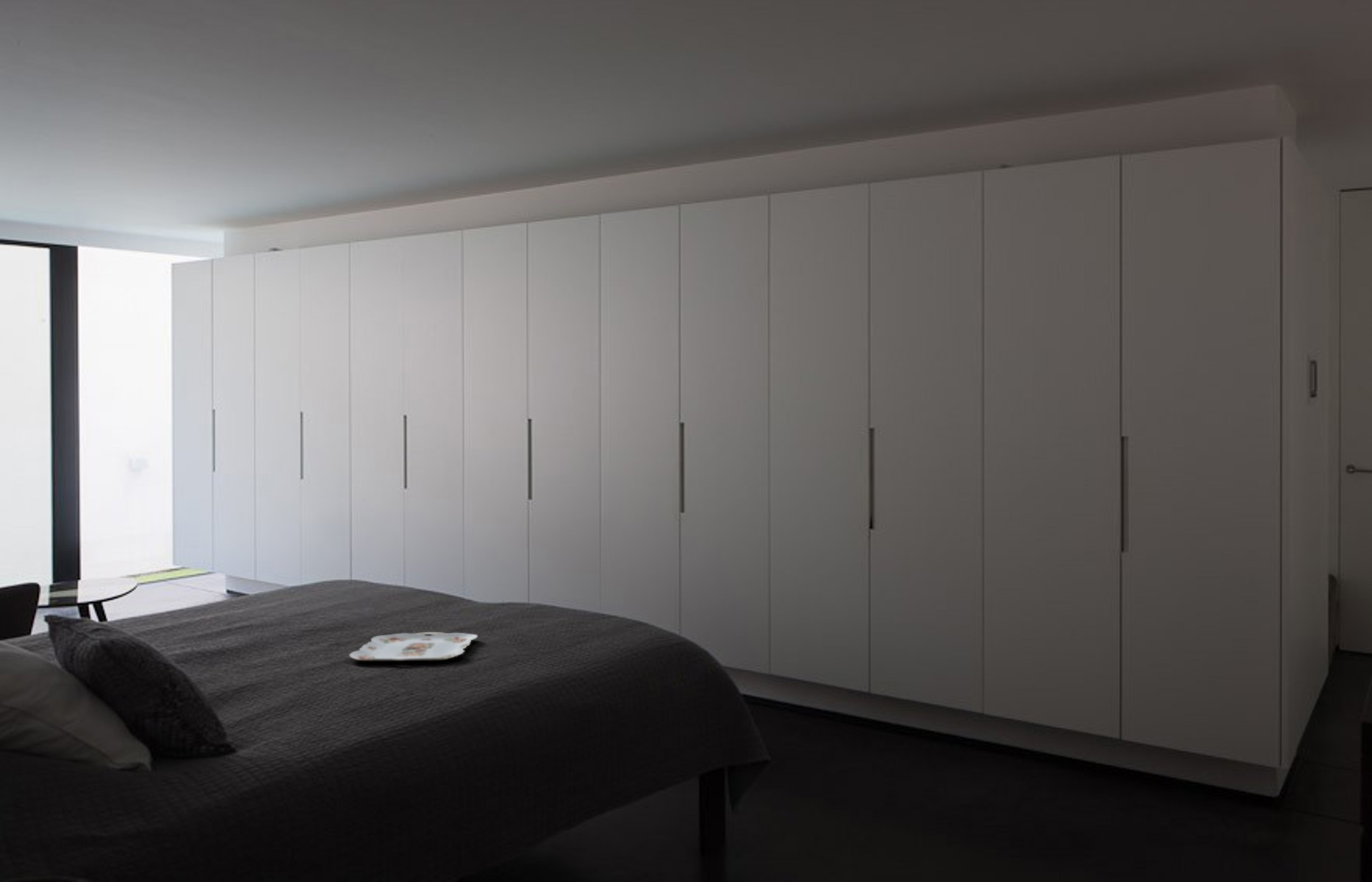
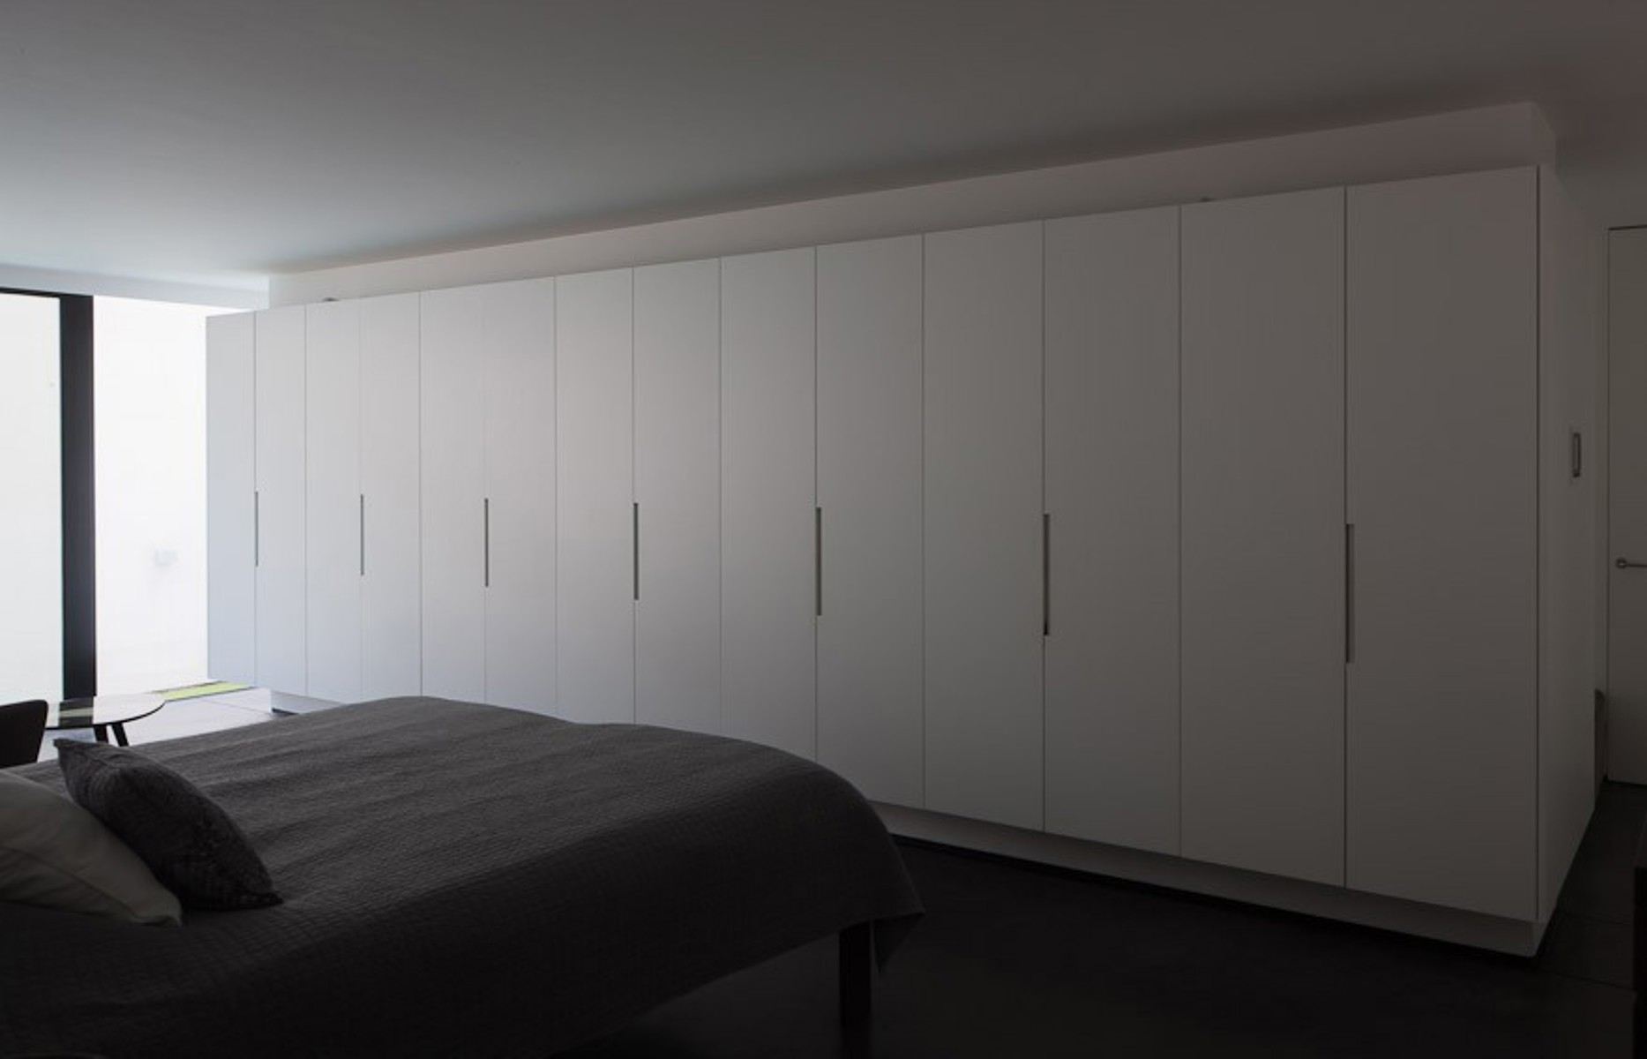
- serving tray [348,631,478,661]
